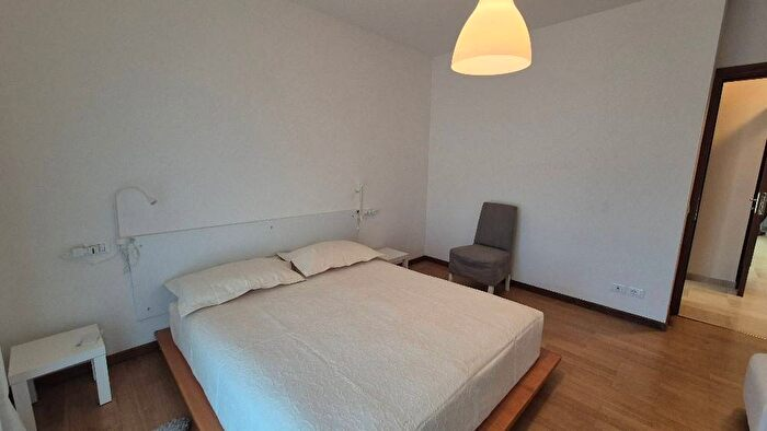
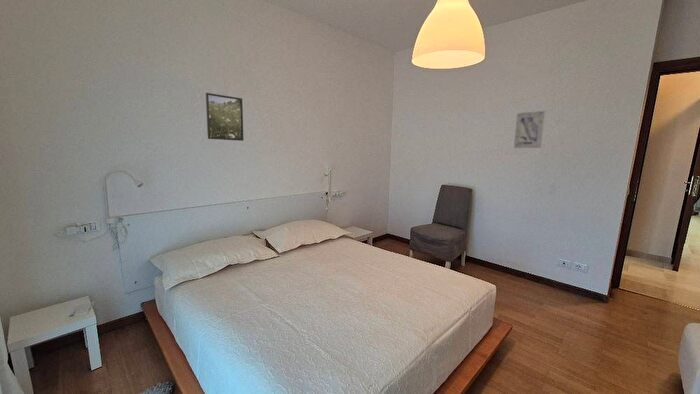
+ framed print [205,92,245,142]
+ wall art [513,110,546,149]
